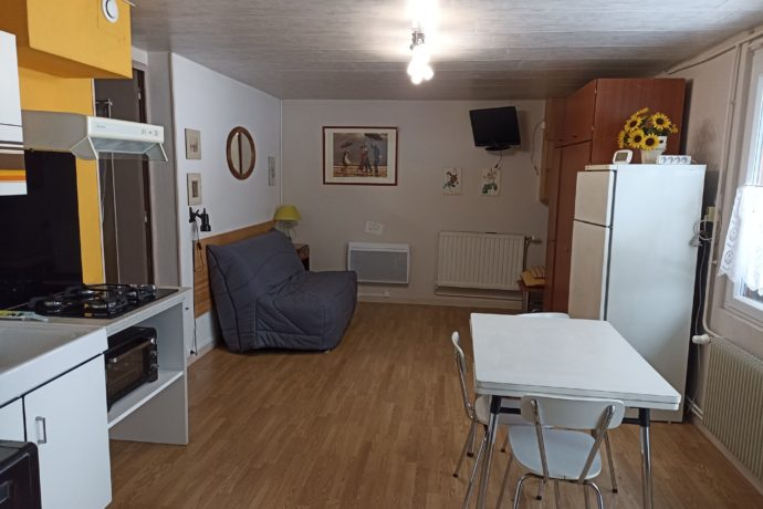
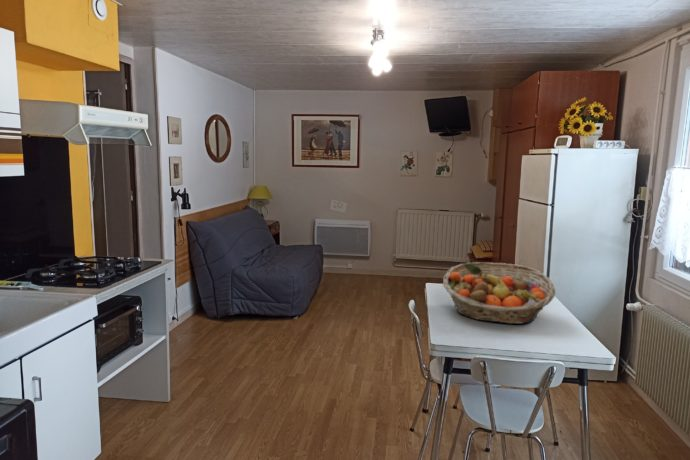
+ fruit basket [442,261,556,325]
